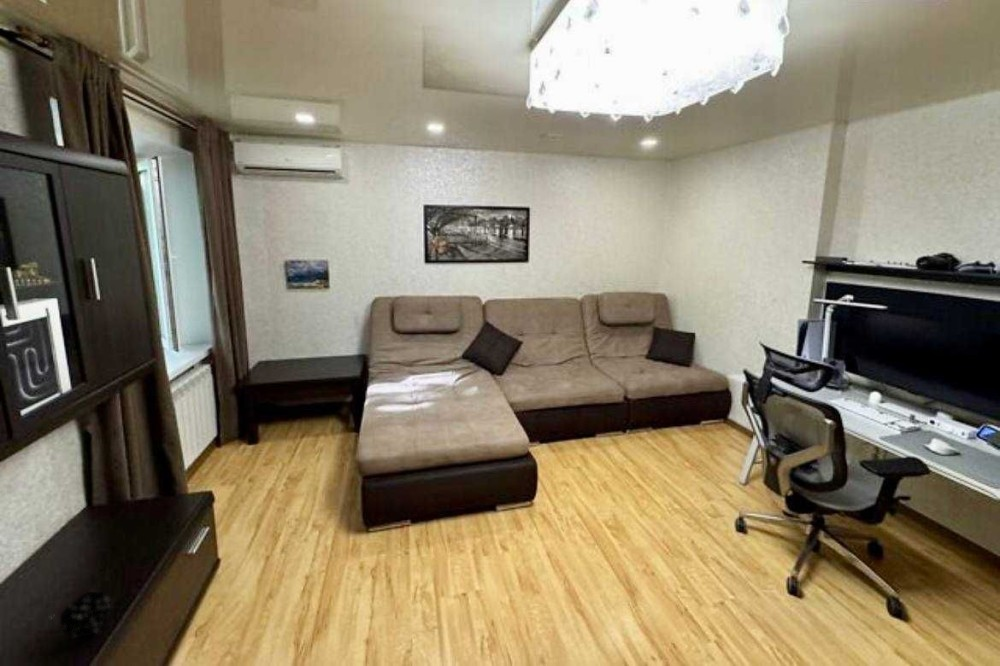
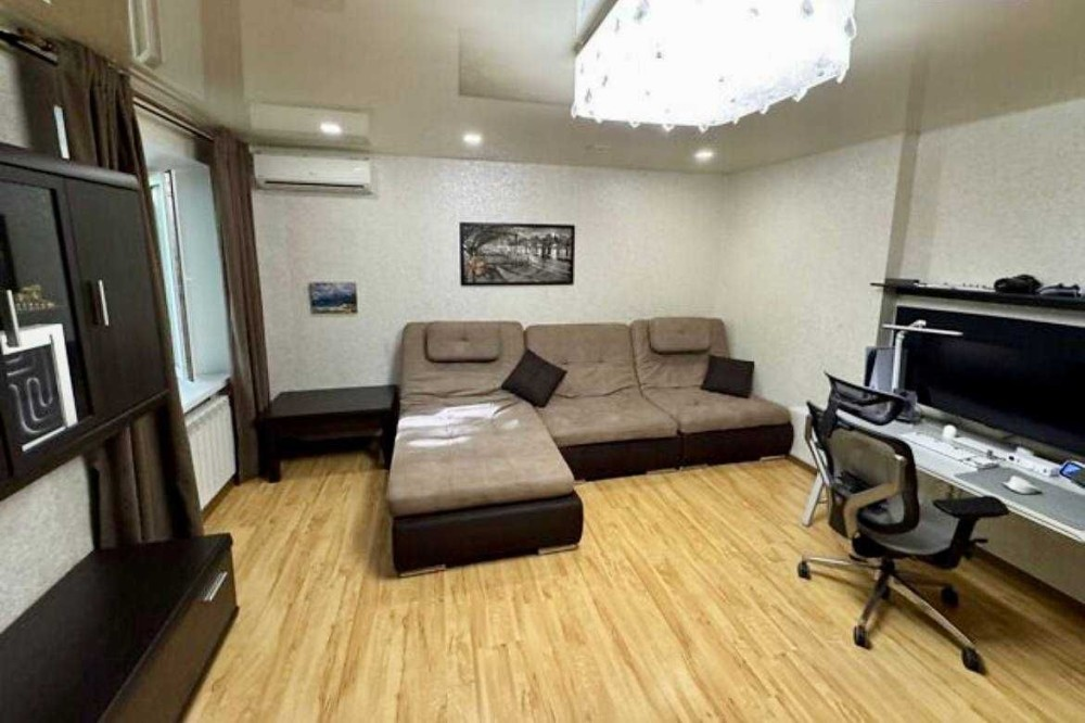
- decorative ball [49,590,113,640]
